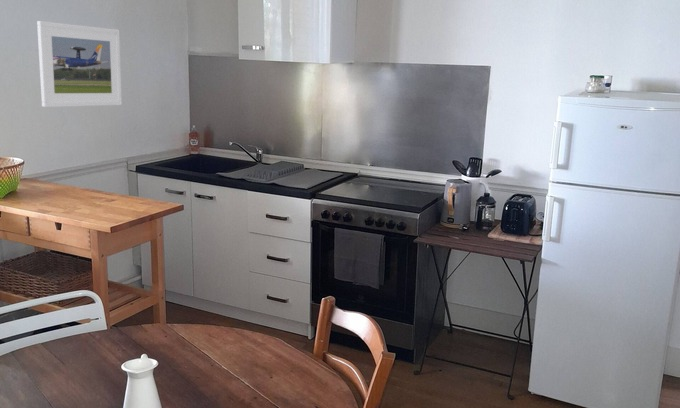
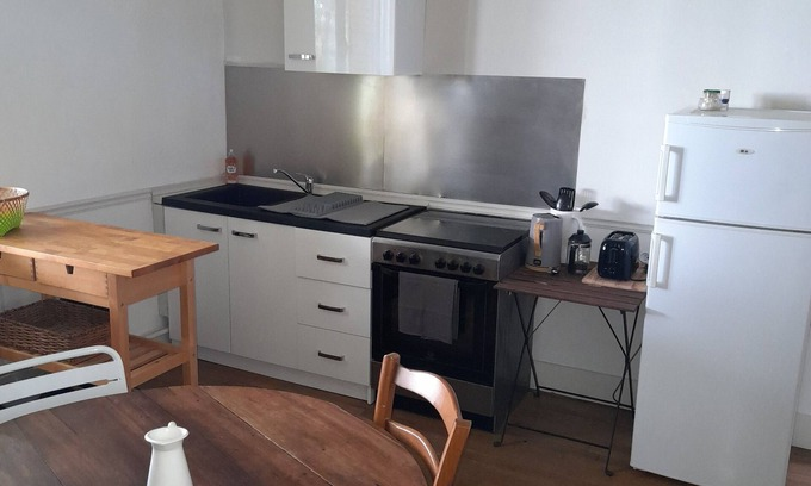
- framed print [36,20,123,108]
